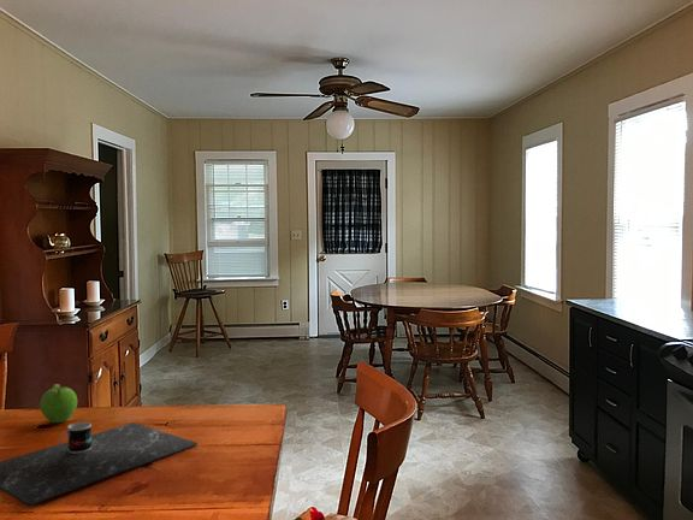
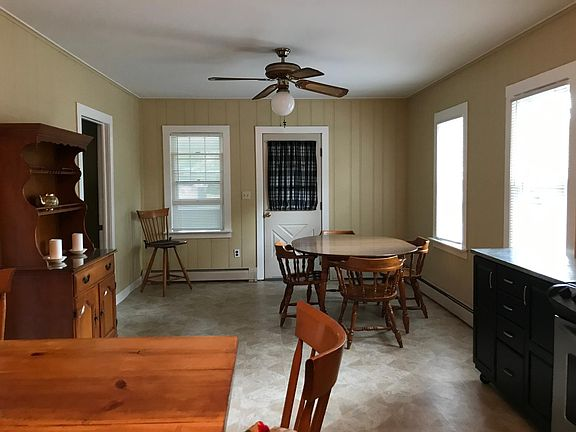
- placemat [0,421,199,507]
- fruit [38,383,78,424]
